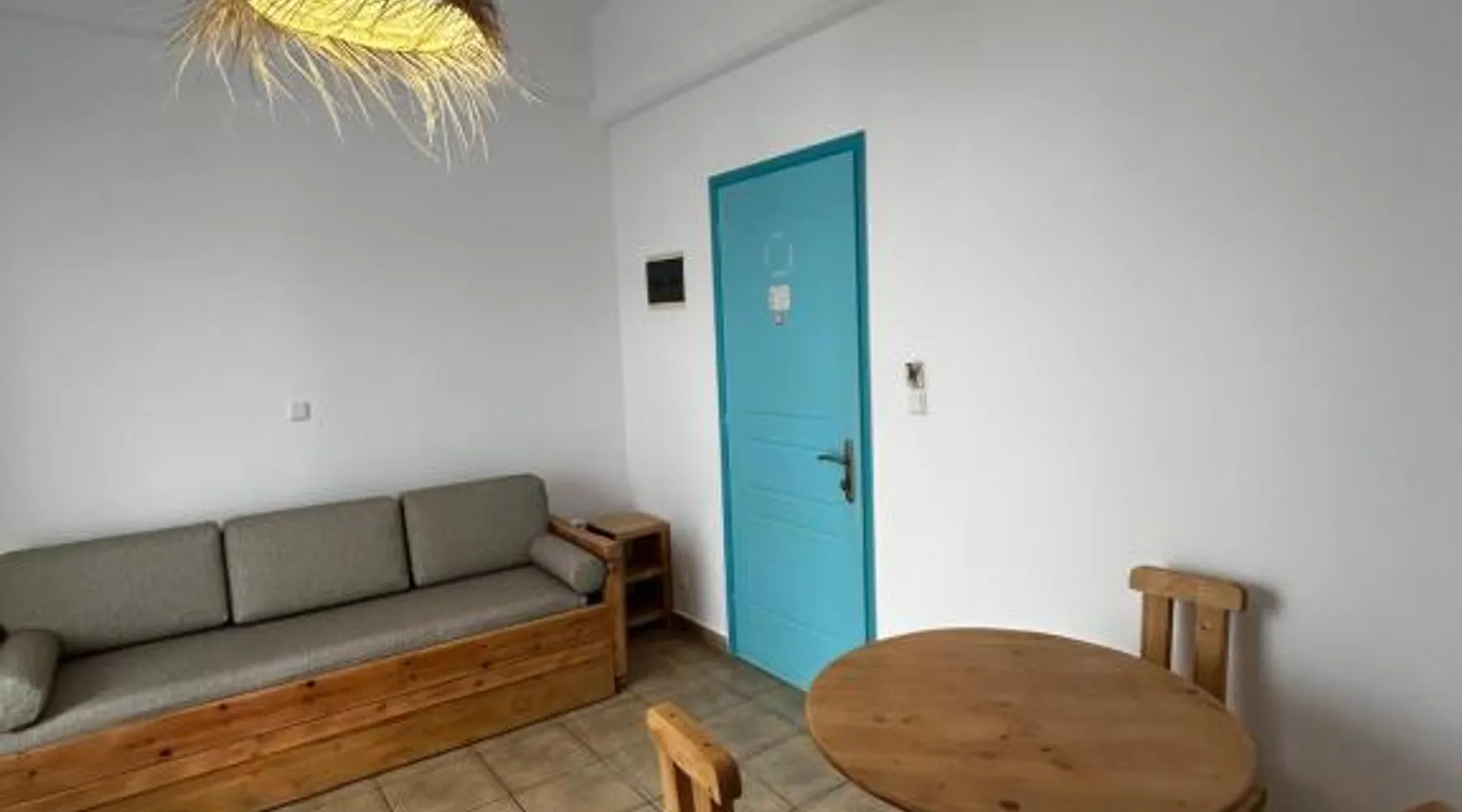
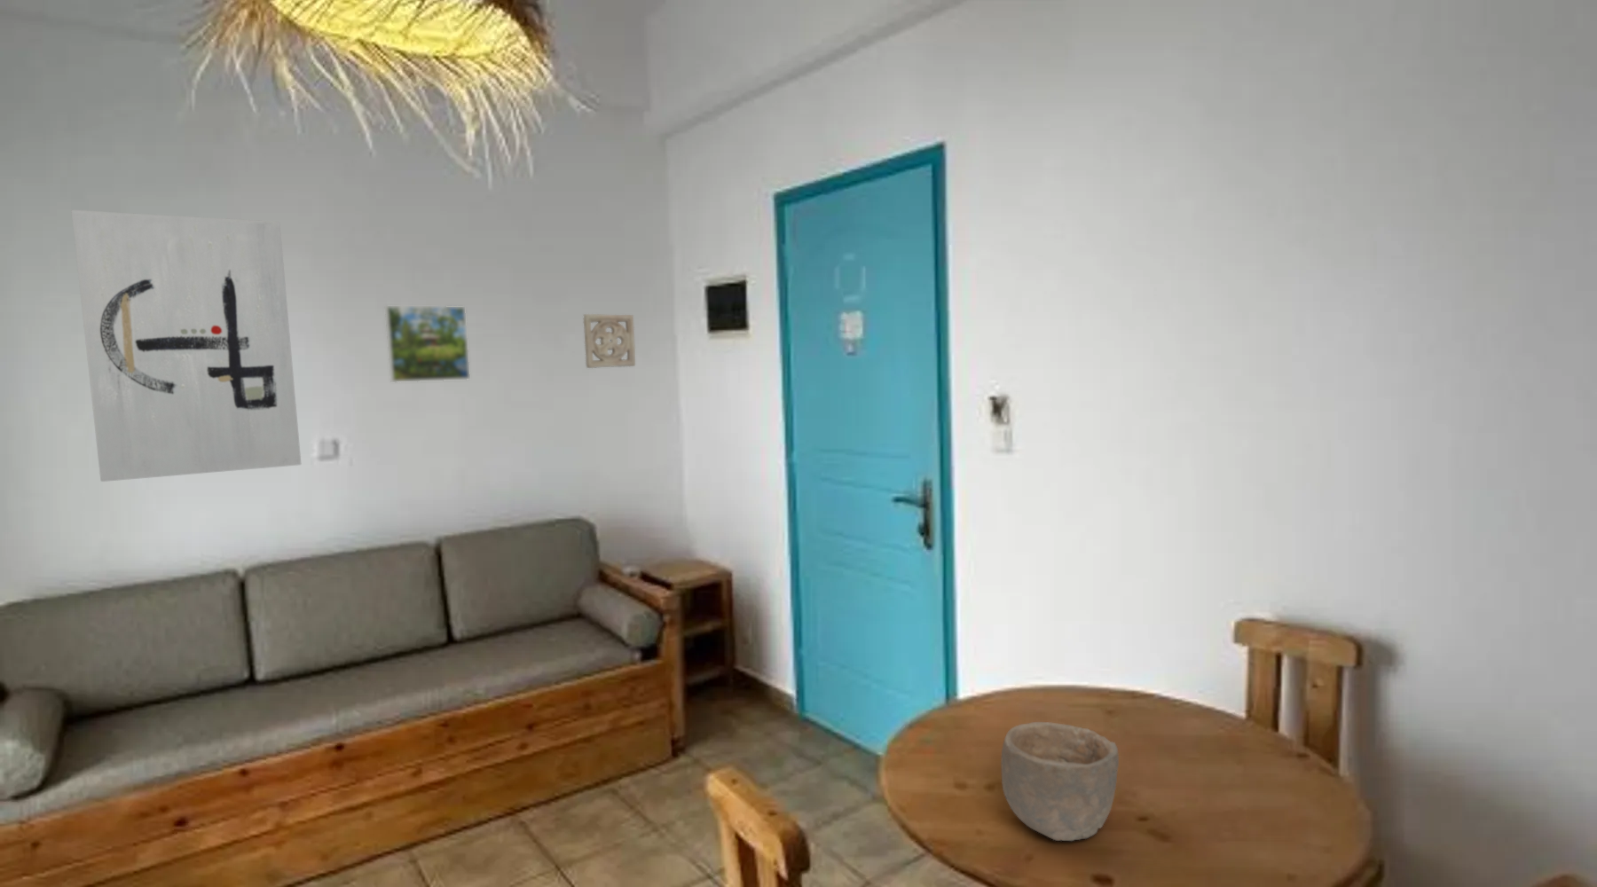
+ wall ornament [582,314,636,369]
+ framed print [385,305,471,383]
+ wall art [70,210,301,483]
+ bowl [999,721,1120,842]
